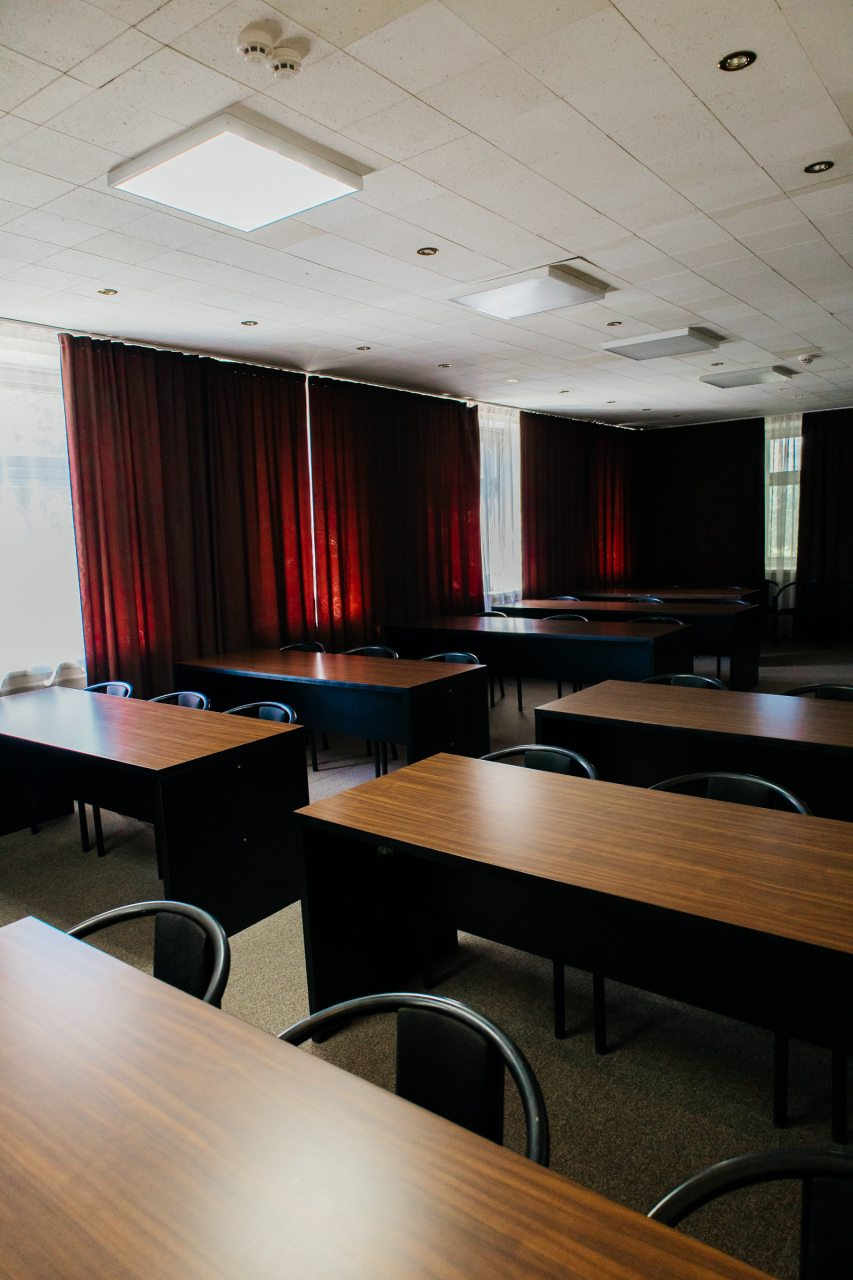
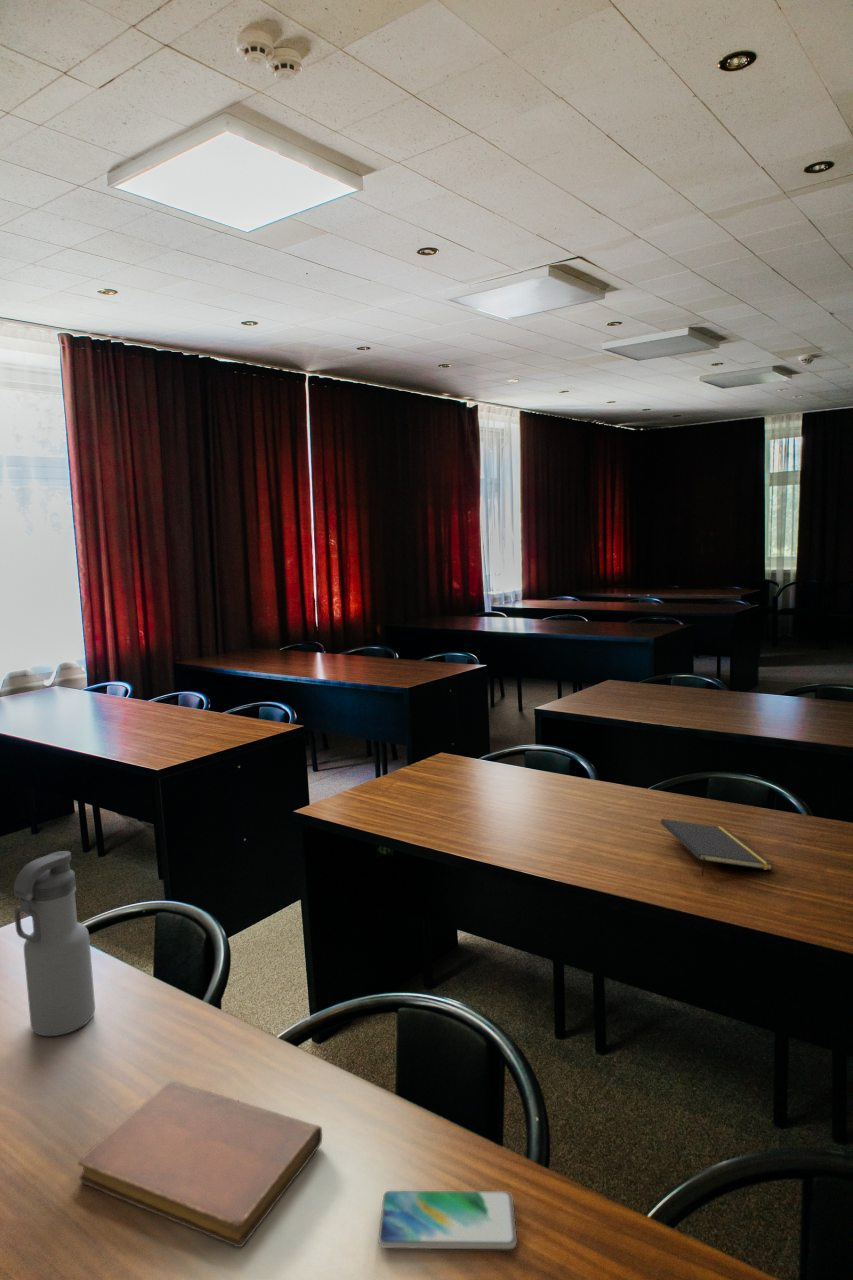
+ water bottle [13,850,96,1037]
+ notebook [77,1080,323,1248]
+ smartphone [377,1190,517,1250]
+ notepad [660,818,774,877]
